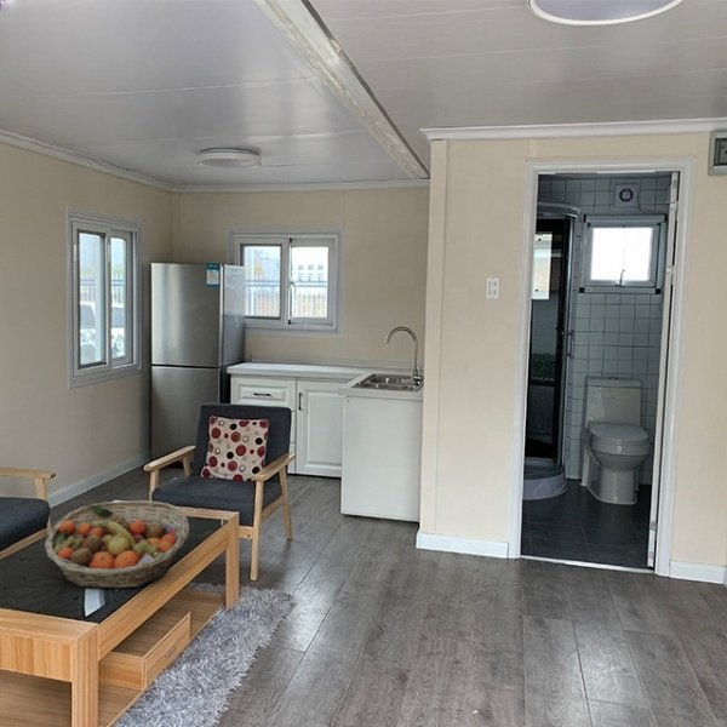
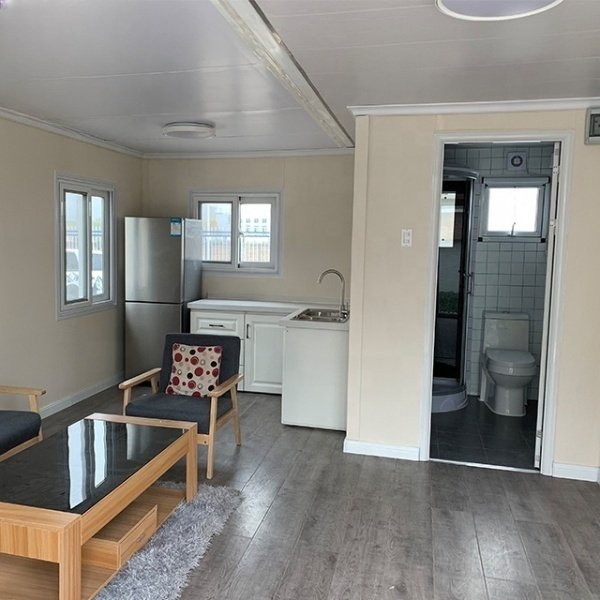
- fruit basket [44,499,190,589]
